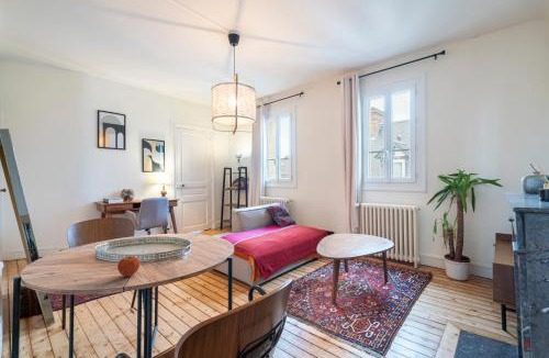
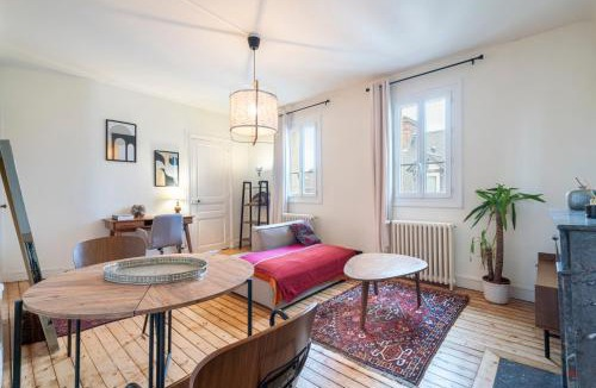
- apple [116,255,141,278]
